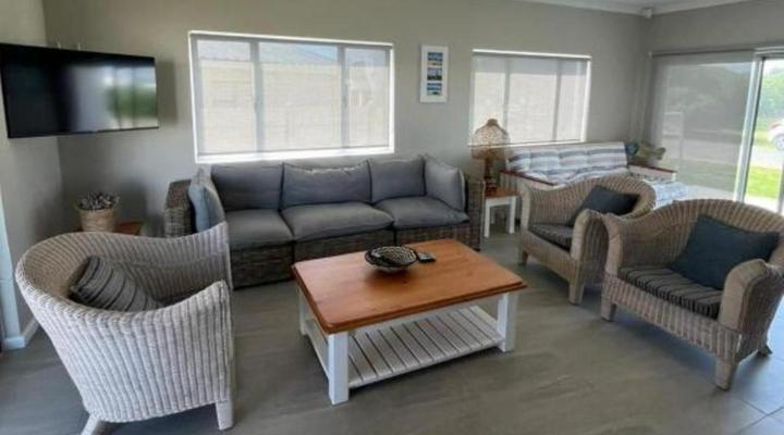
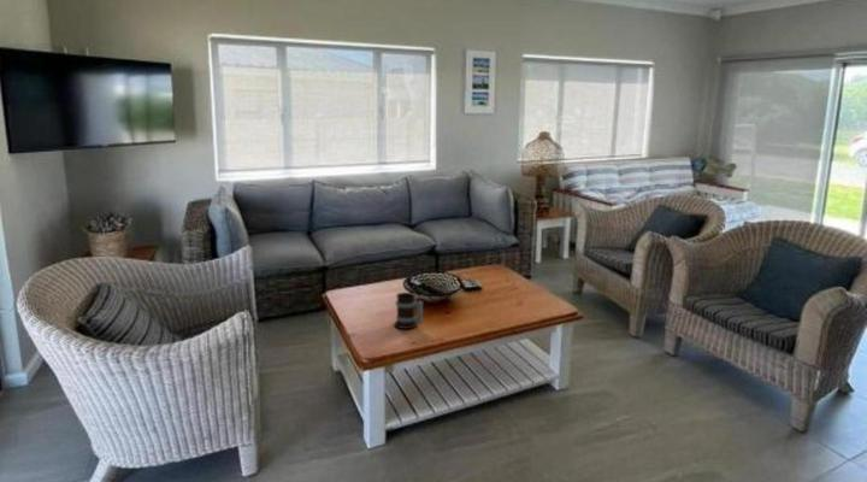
+ mug [393,292,424,330]
